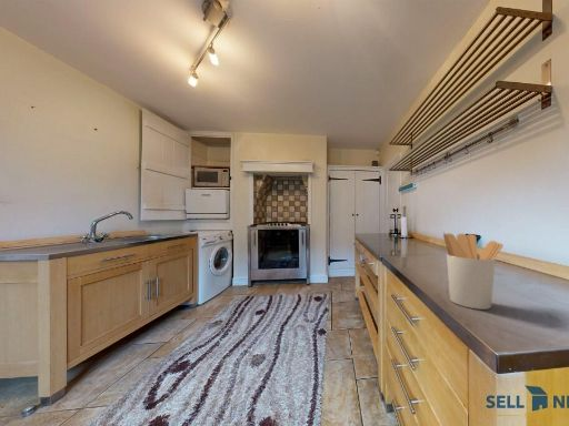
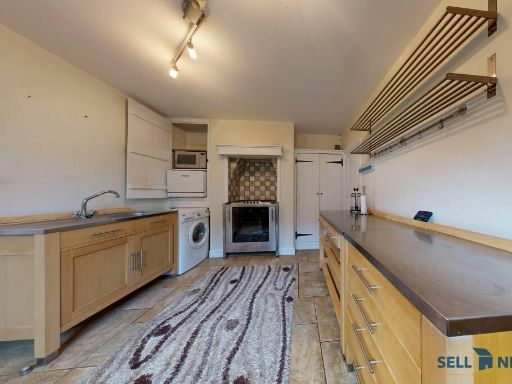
- utensil holder [442,231,505,311]
